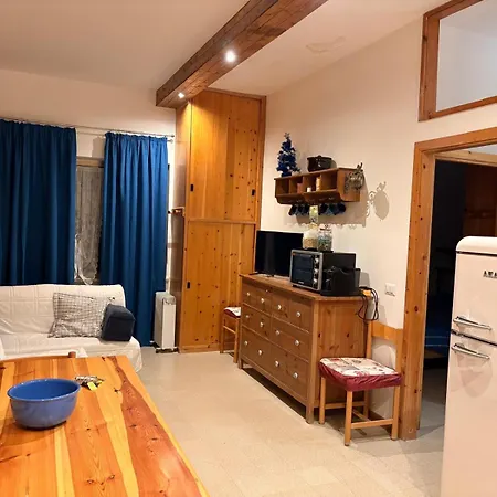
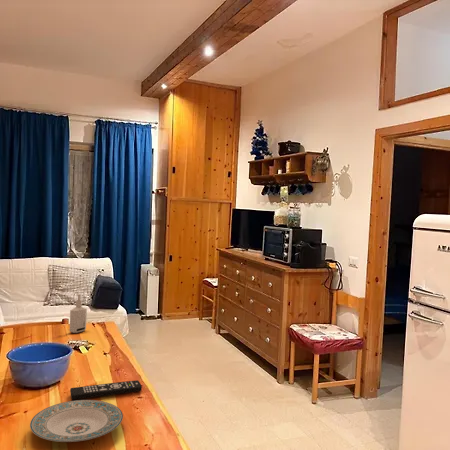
+ bottle [69,293,88,334]
+ plate [29,399,124,443]
+ remote control [69,379,143,400]
